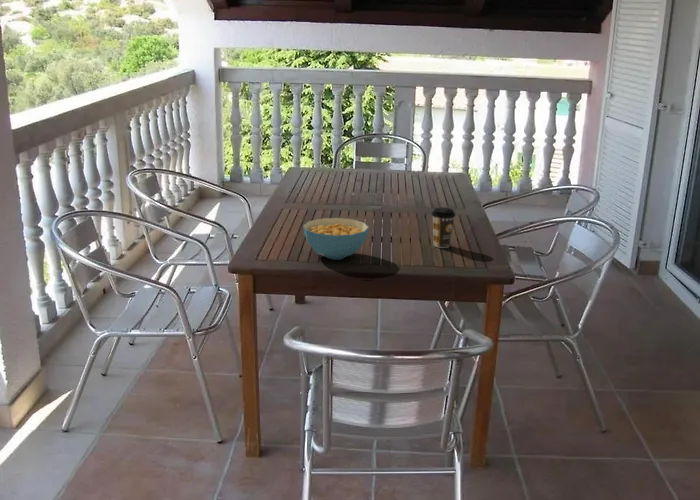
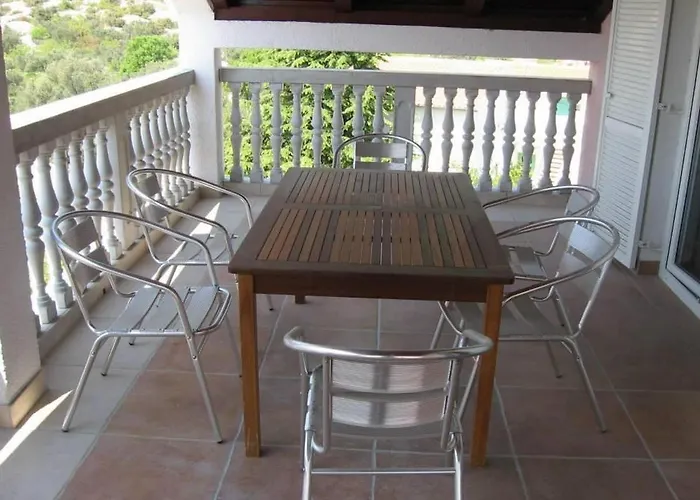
- cereal bowl [302,217,370,261]
- coffee cup [430,207,457,249]
